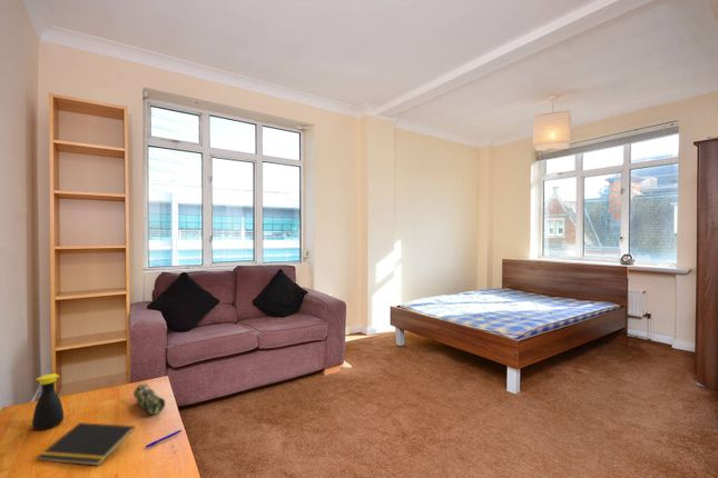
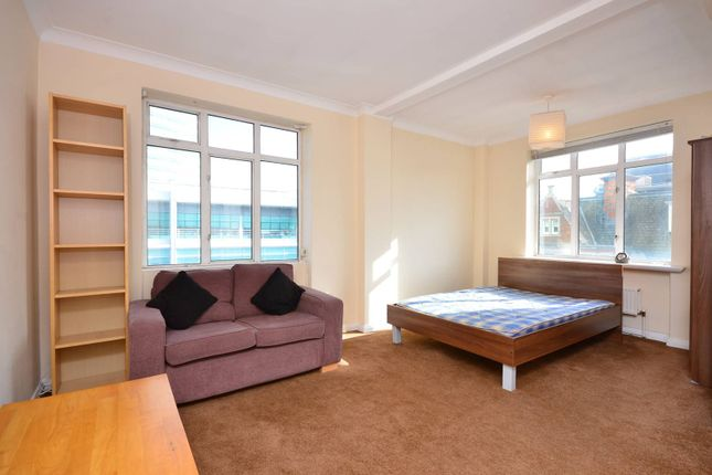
- pencil case [132,384,166,416]
- notepad [36,421,136,467]
- pen [145,429,183,449]
- bottle [31,372,65,431]
